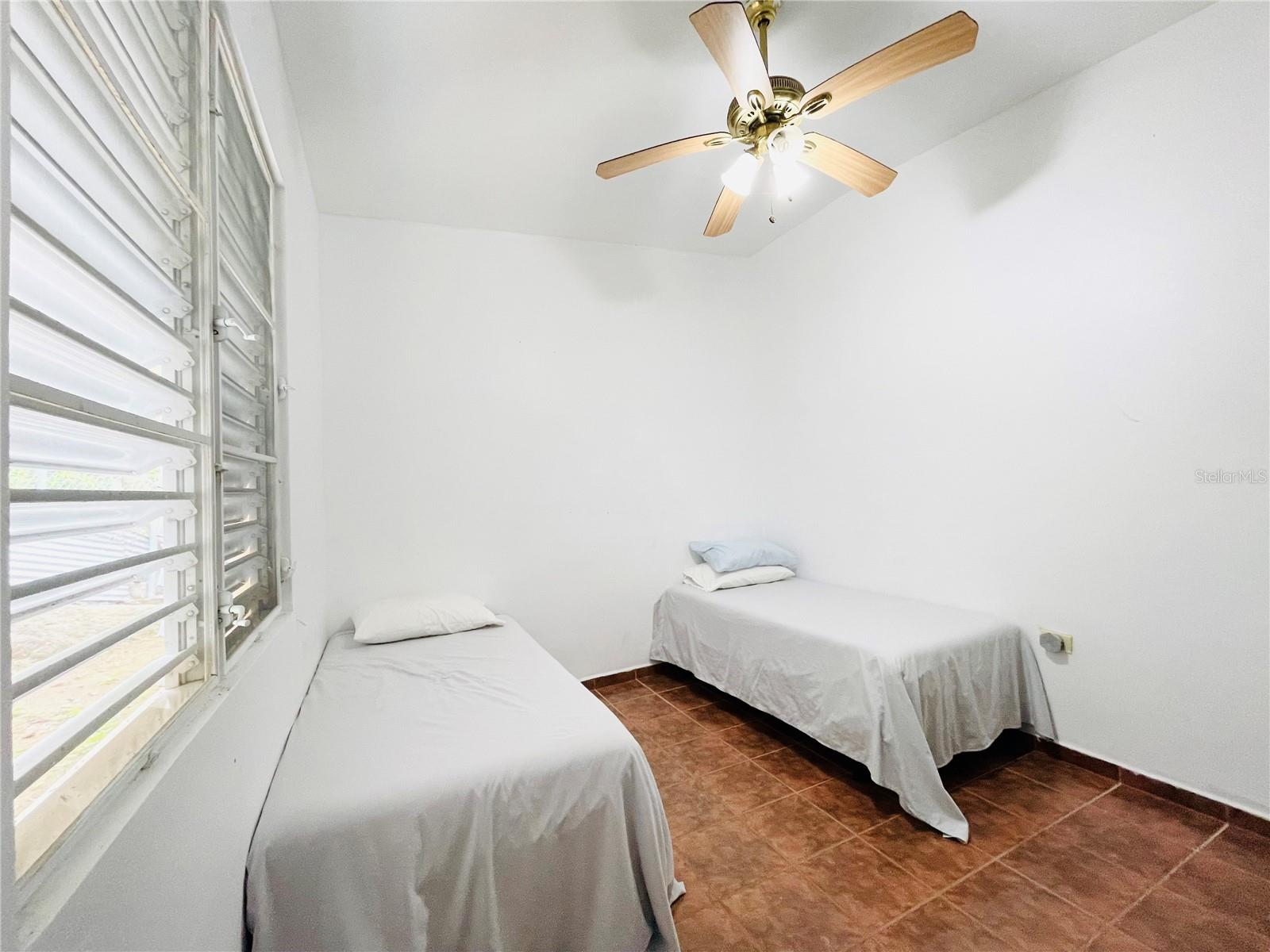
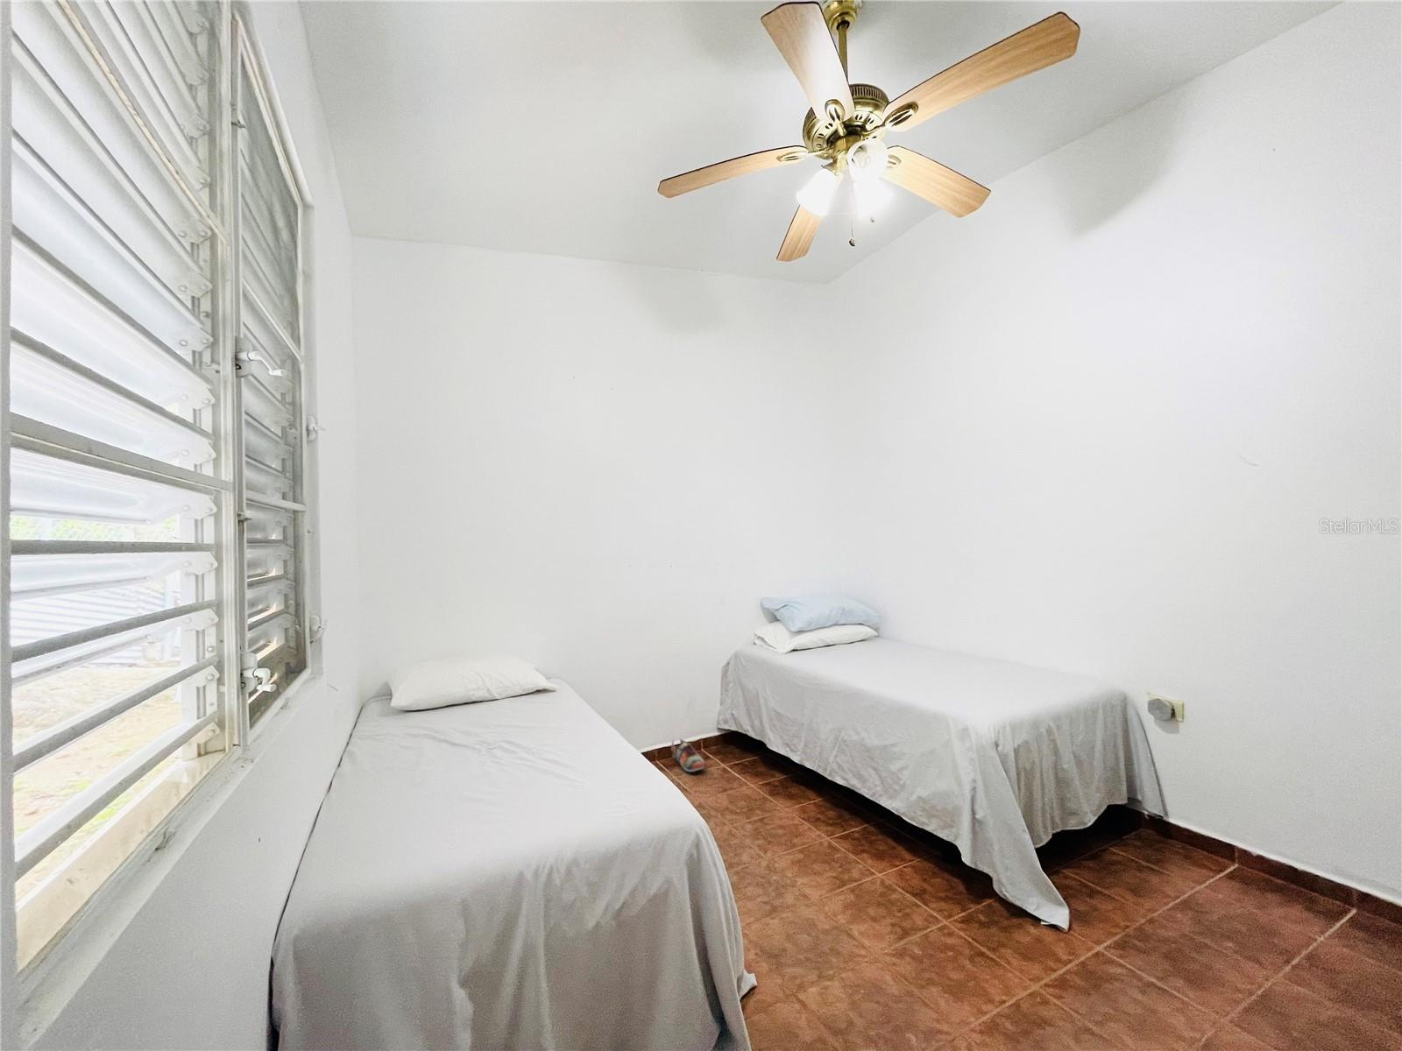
+ shoe [670,739,705,773]
